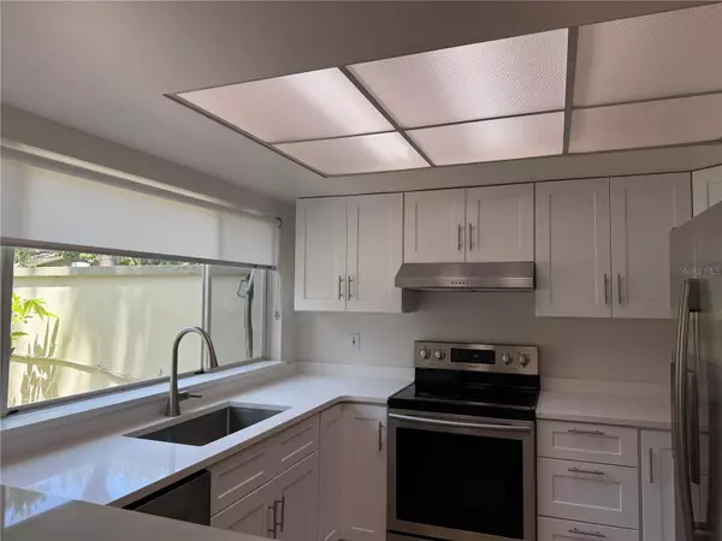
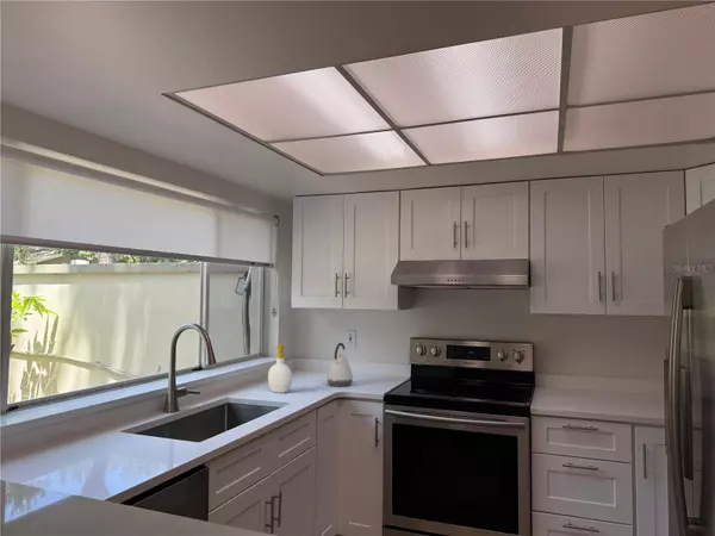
+ soap bottle [267,343,293,394]
+ kettle [325,342,354,388]
